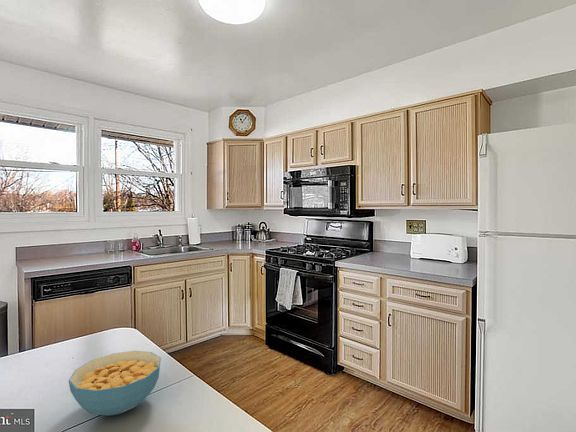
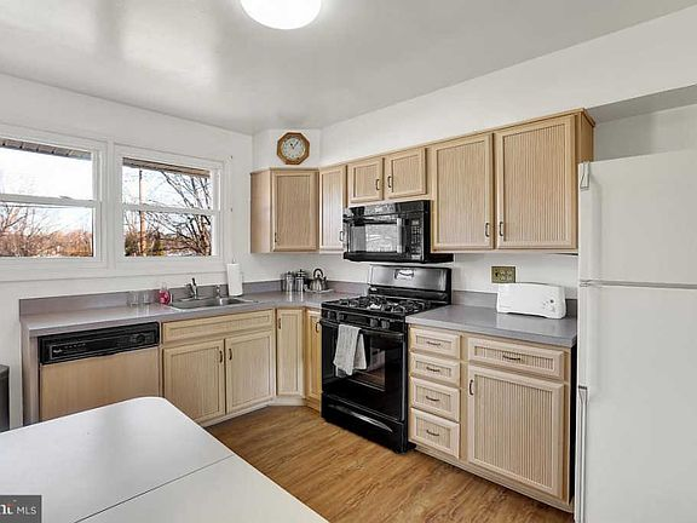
- cereal bowl [68,350,162,417]
